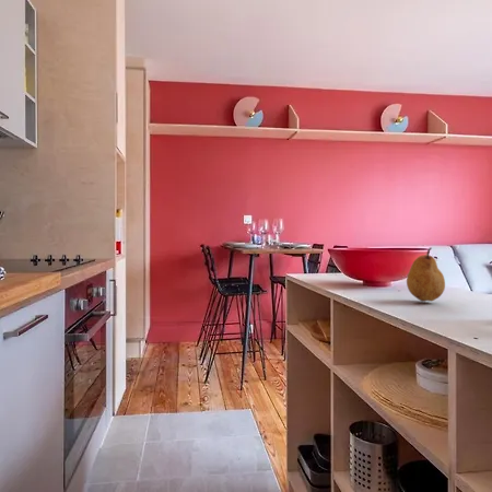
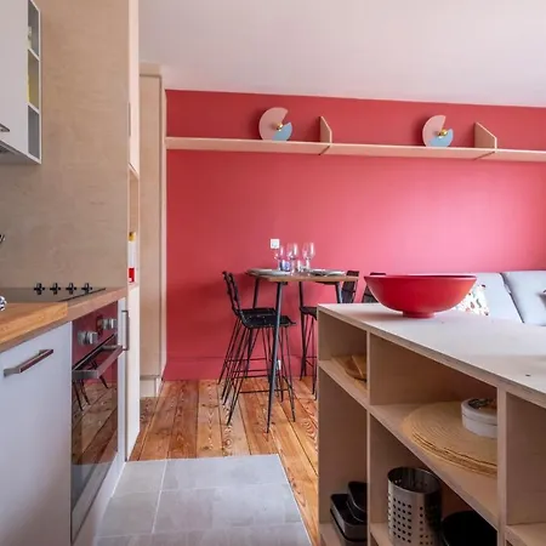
- fruit [406,247,446,303]
